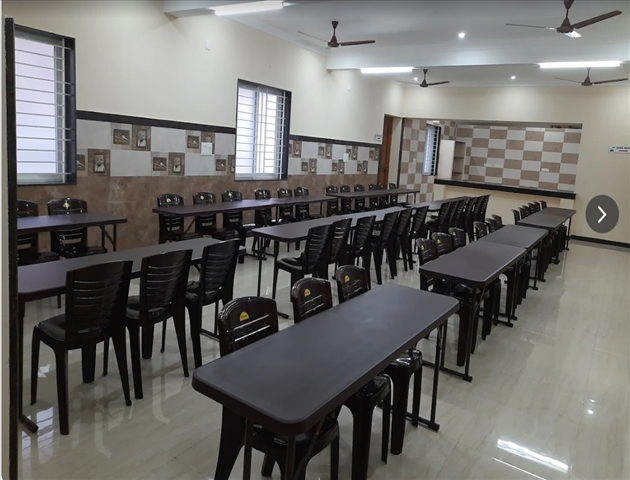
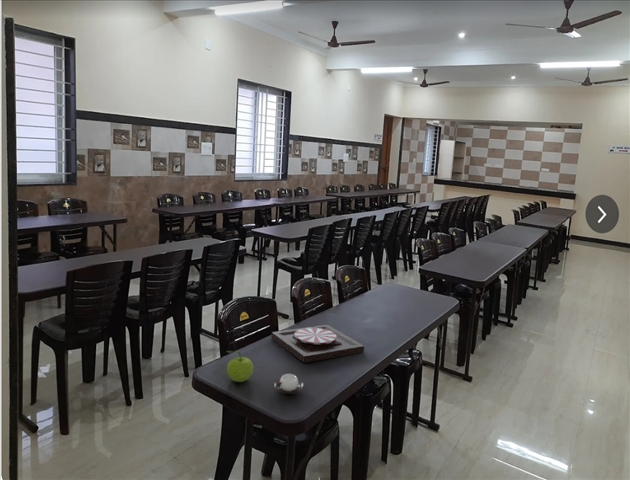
+ fruit [226,350,254,383]
+ plate [270,324,365,364]
+ cup [273,373,304,395]
